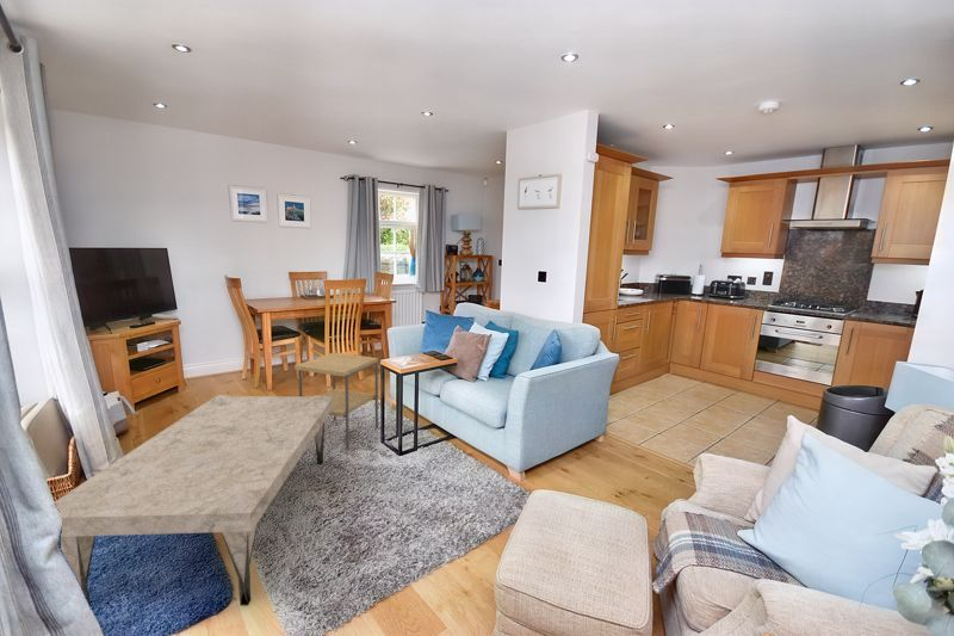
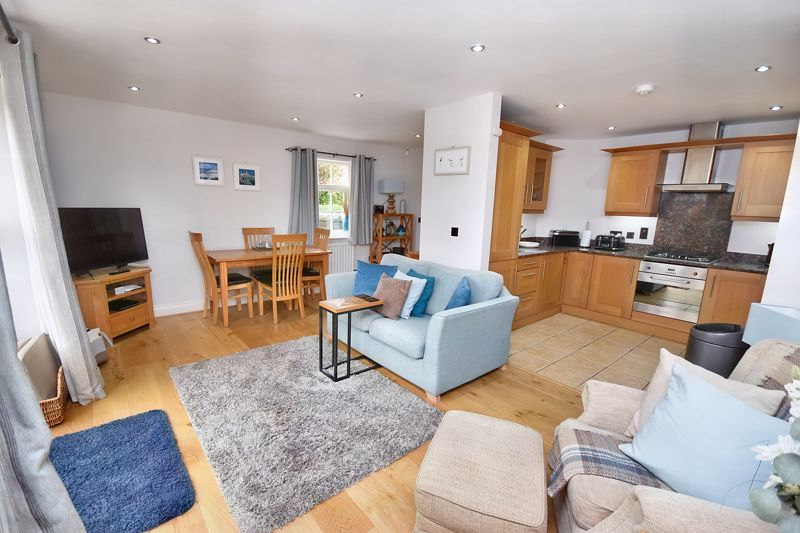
- side table [293,351,379,451]
- coffee table [54,394,334,609]
